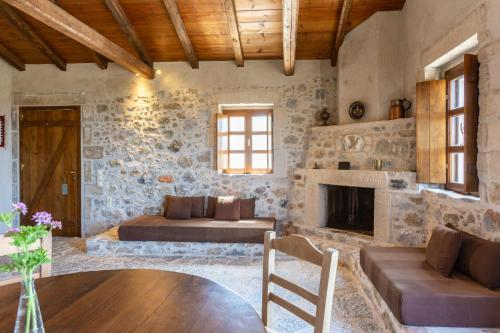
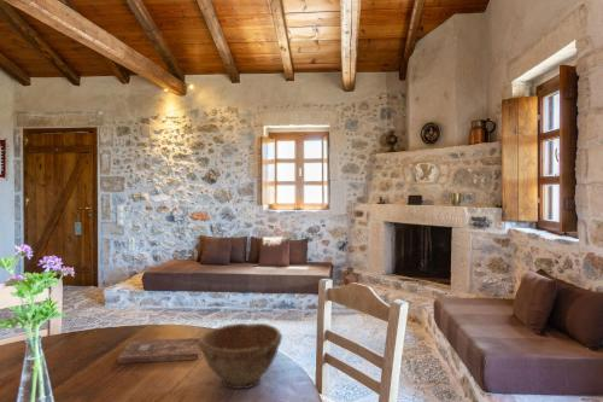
+ bible [117,337,203,365]
+ bowl [198,322,283,390]
